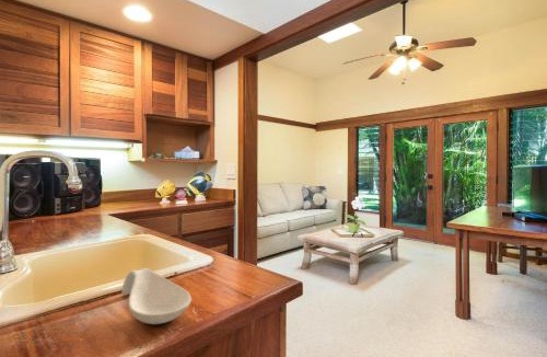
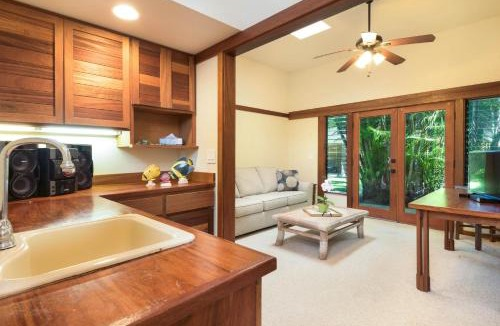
- spoon rest [120,267,193,325]
